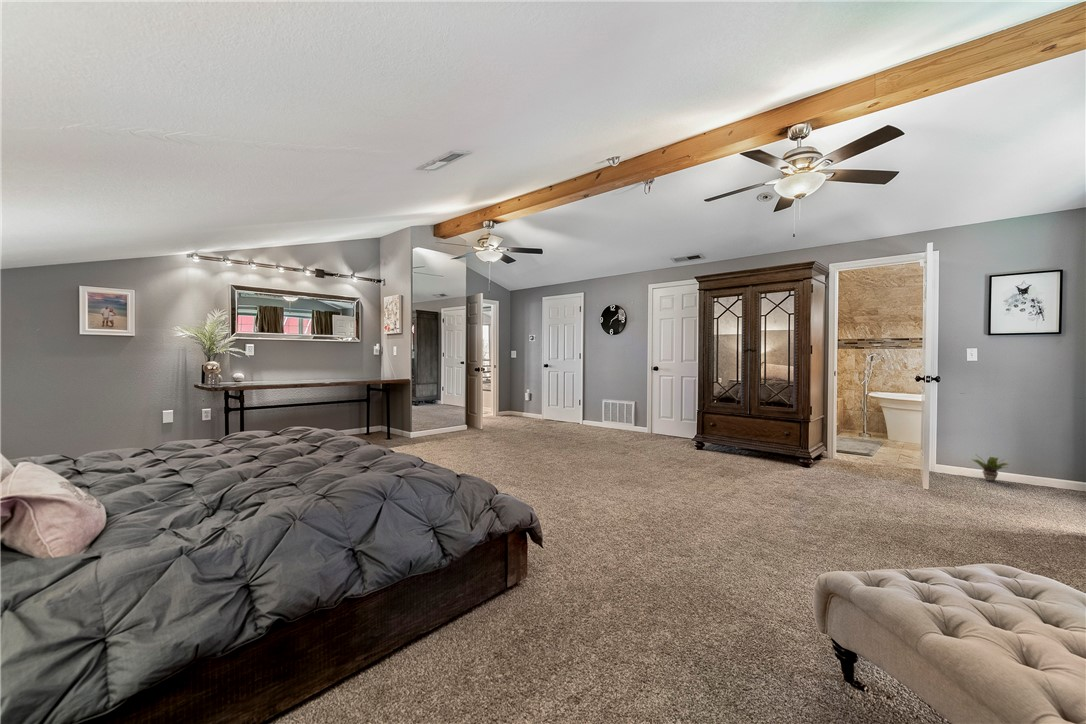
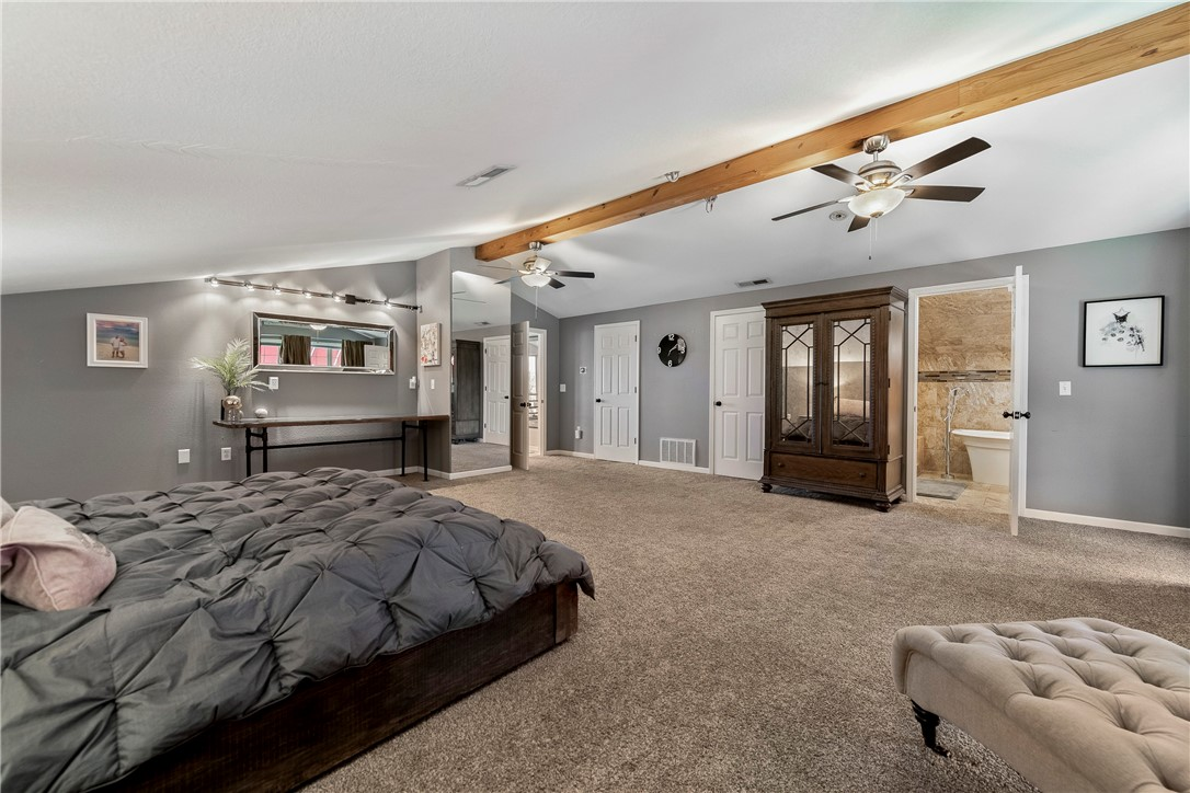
- potted plant [972,454,1010,482]
